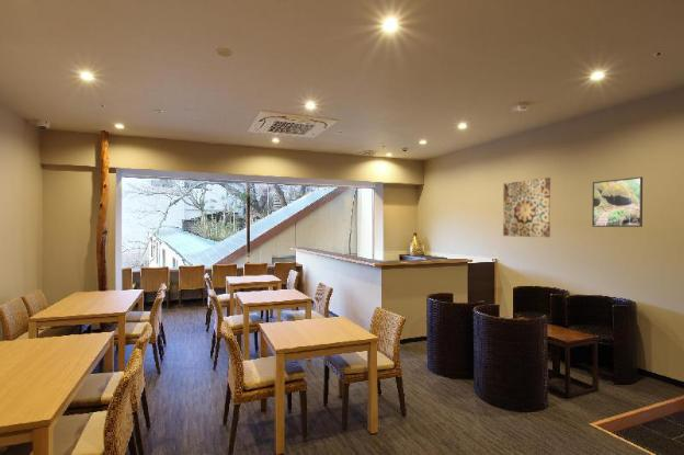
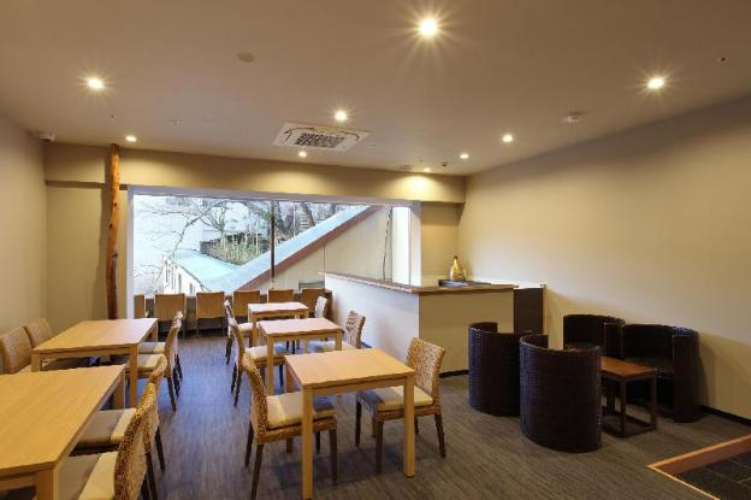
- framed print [591,175,643,228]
- wall art [502,177,551,238]
